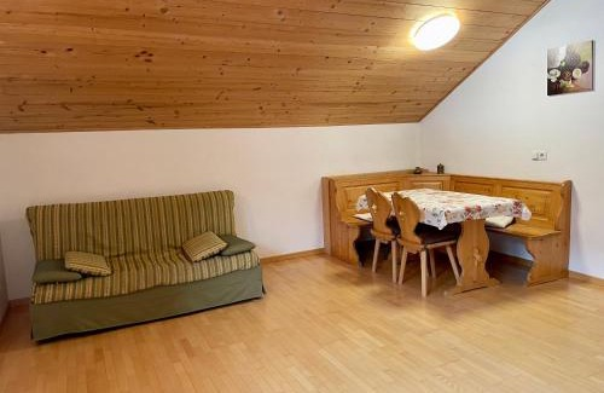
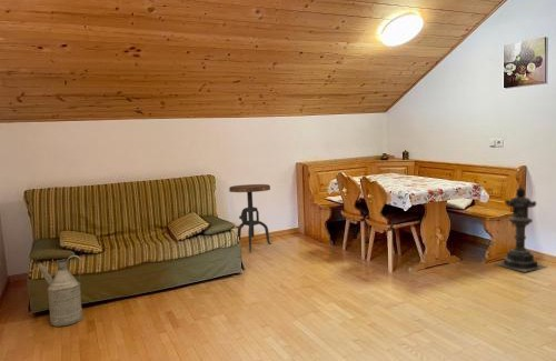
+ lantern [495,183,547,273]
+ watering can [37,254,83,328]
+ side table [228,183,272,253]
